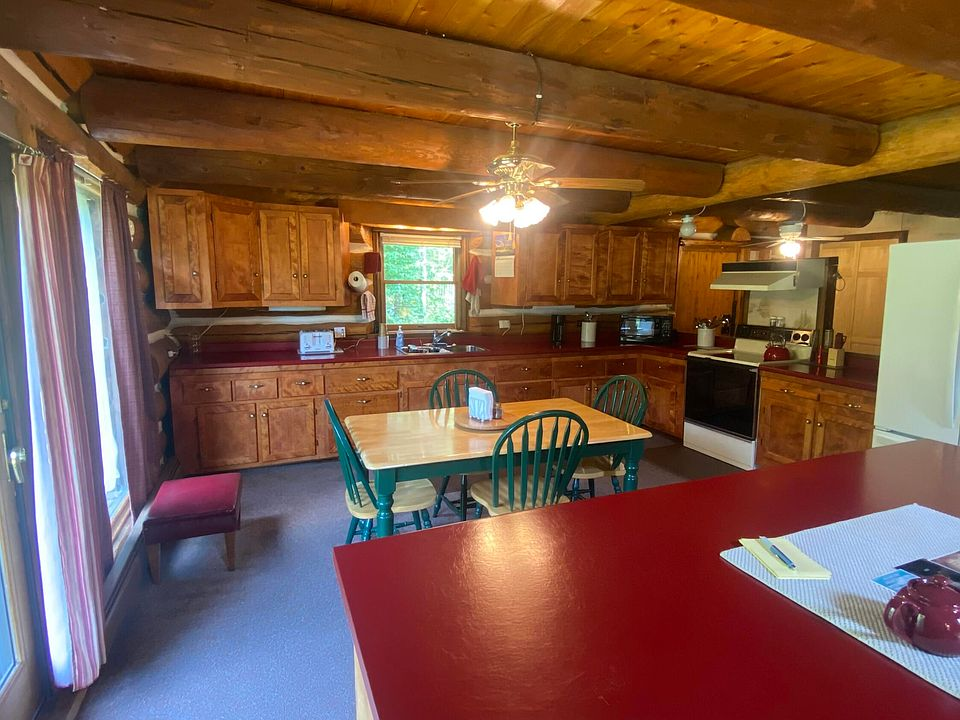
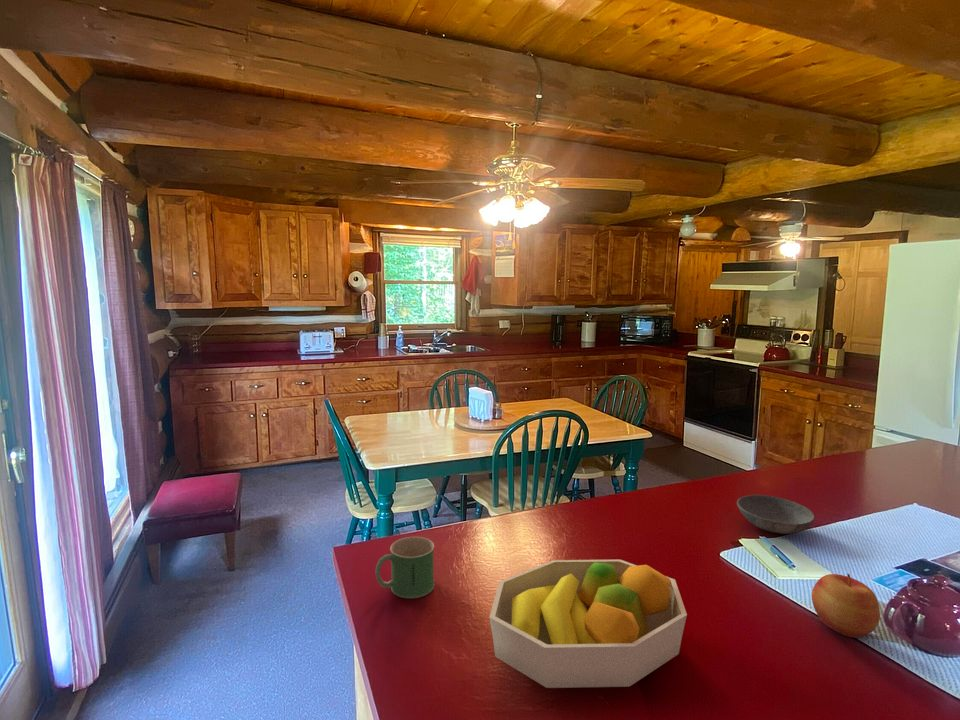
+ mug [374,536,436,599]
+ apple [811,573,881,639]
+ fruit bowl [488,559,688,689]
+ bowl [736,494,816,535]
